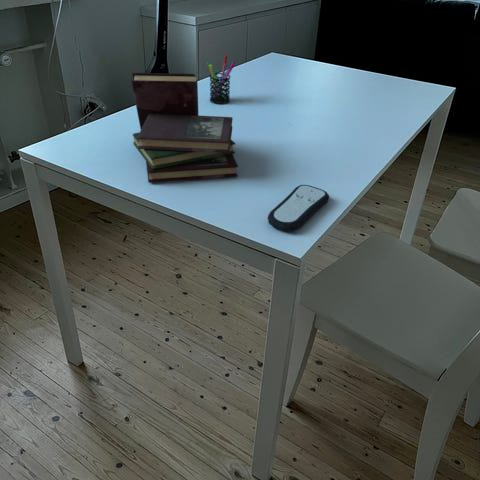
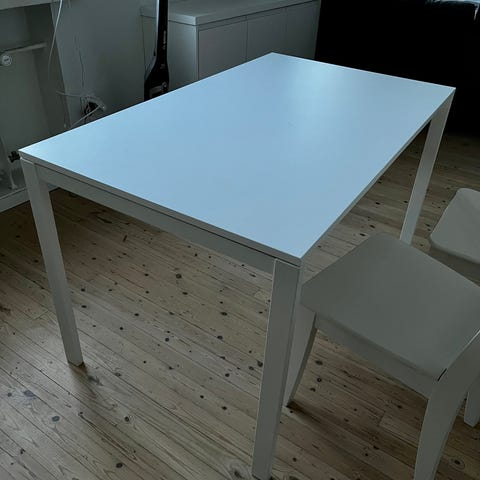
- book [130,72,239,184]
- remote control [267,184,330,233]
- pen holder [206,54,236,105]
